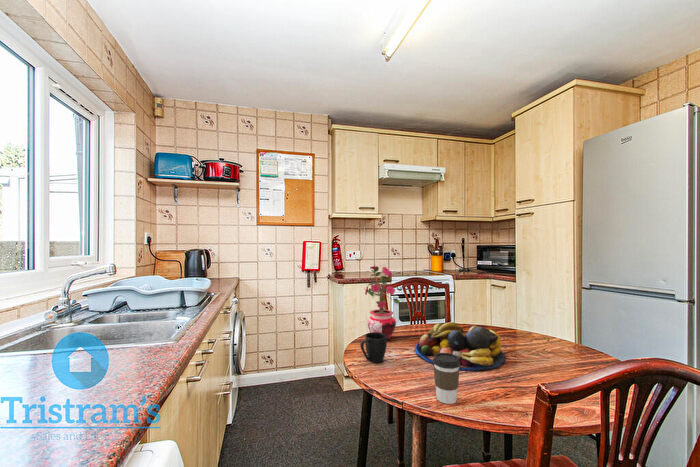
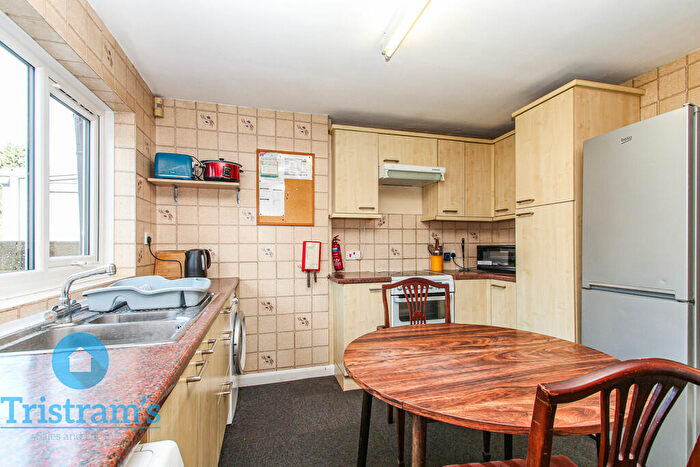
- fruit bowl [414,321,506,372]
- mug [359,332,388,364]
- potted plant [364,264,401,341]
- coffee cup [432,353,461,405]
